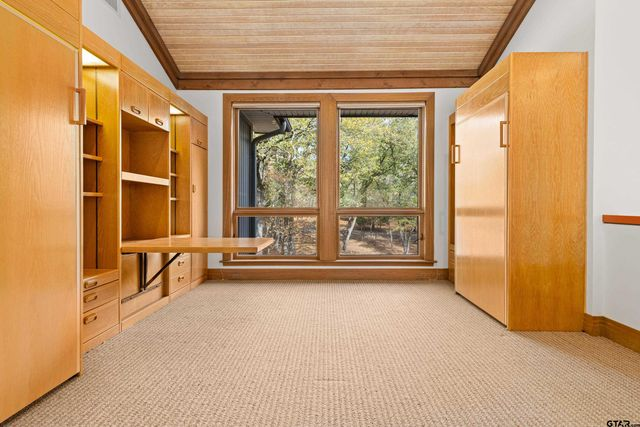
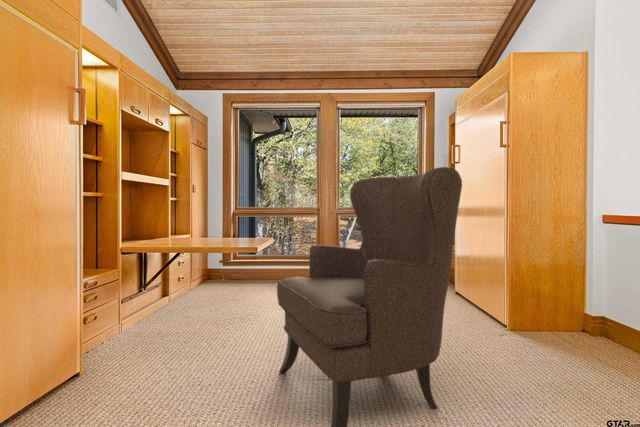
+ chair [276,166,463,427]
